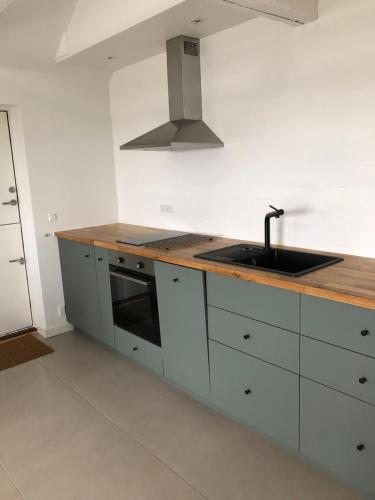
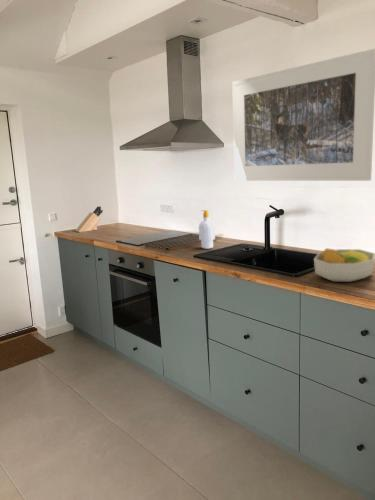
+ fruit bowl [313,247,375,283]
+ soap bottle [198,209,216,250]
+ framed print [231,48,375,182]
+ knife block [74,205,104,233]
